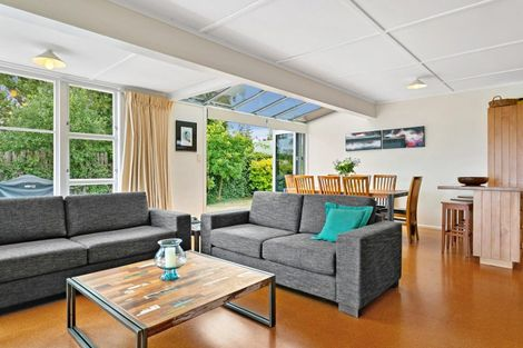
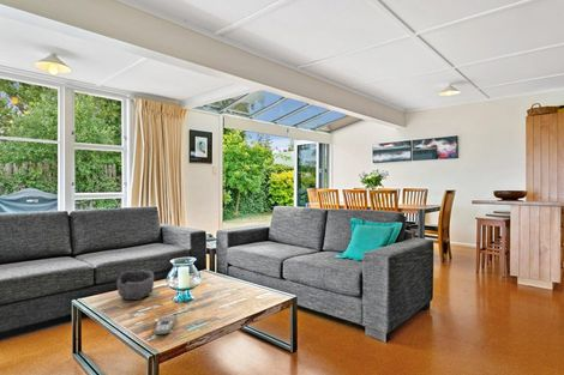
+ bowl [115,270,155,301]
+ remote control [152,314,178,337]
